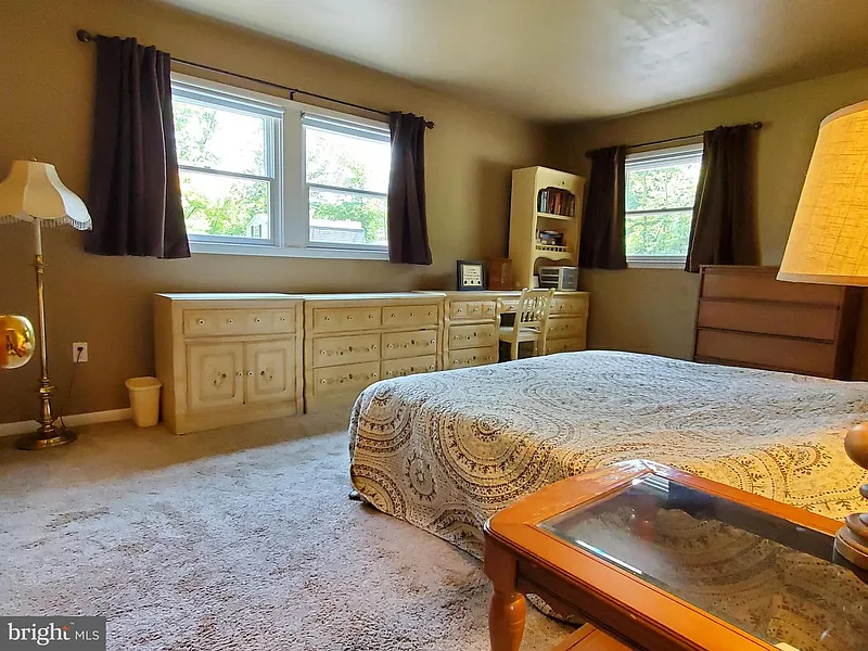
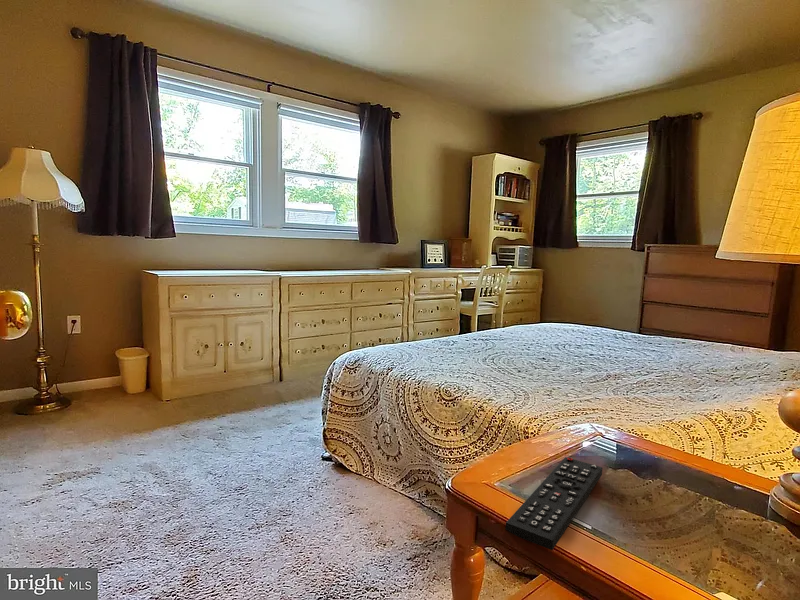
+ remote control [504,456,604,551]
